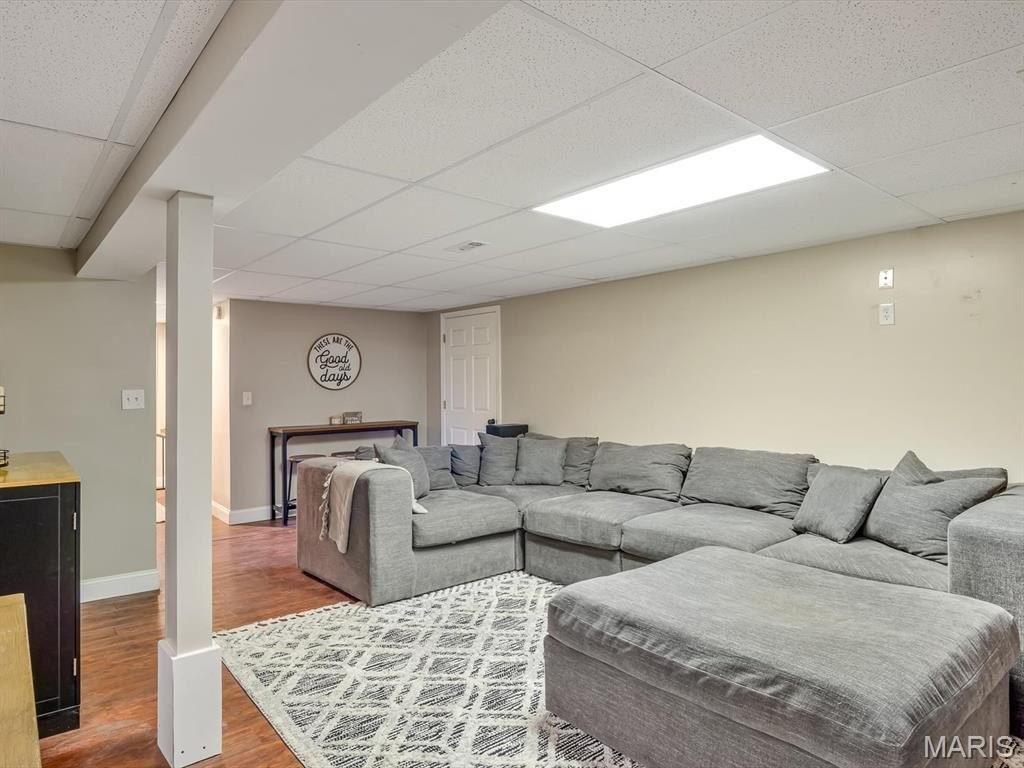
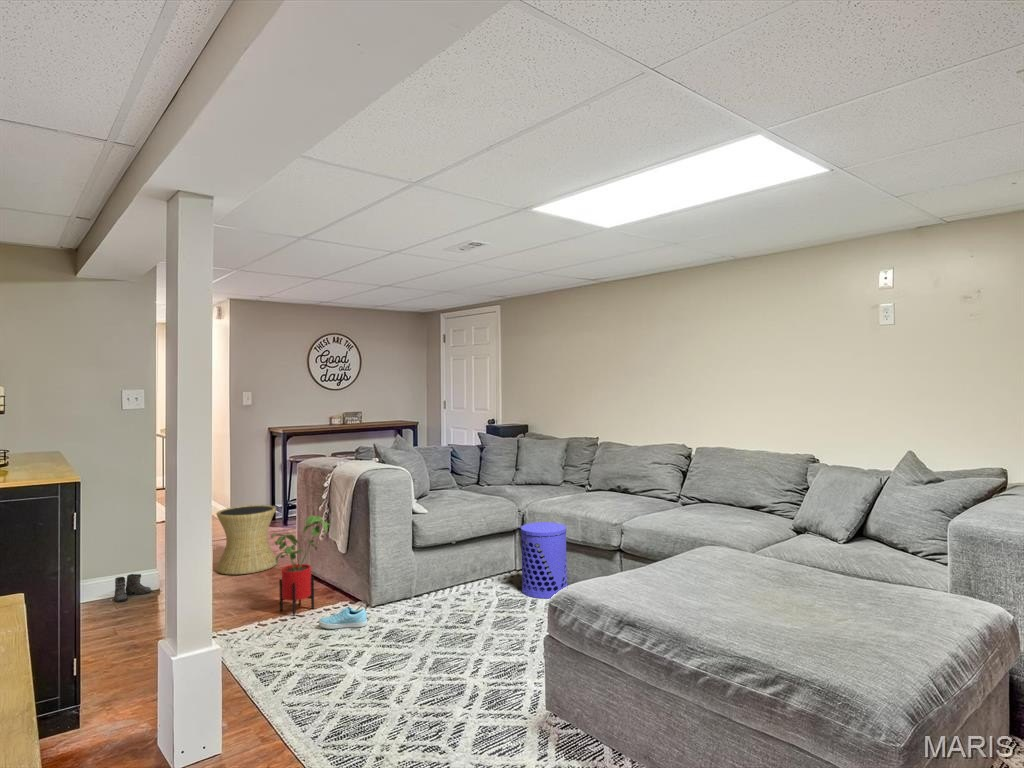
+ side table [215,504,278,576]
+ sneaker [318,606,368,630]
+ boots [106,573,152,603]
+ waste bin [520,521,568,599]
+ house plant [270,514,333,617]
